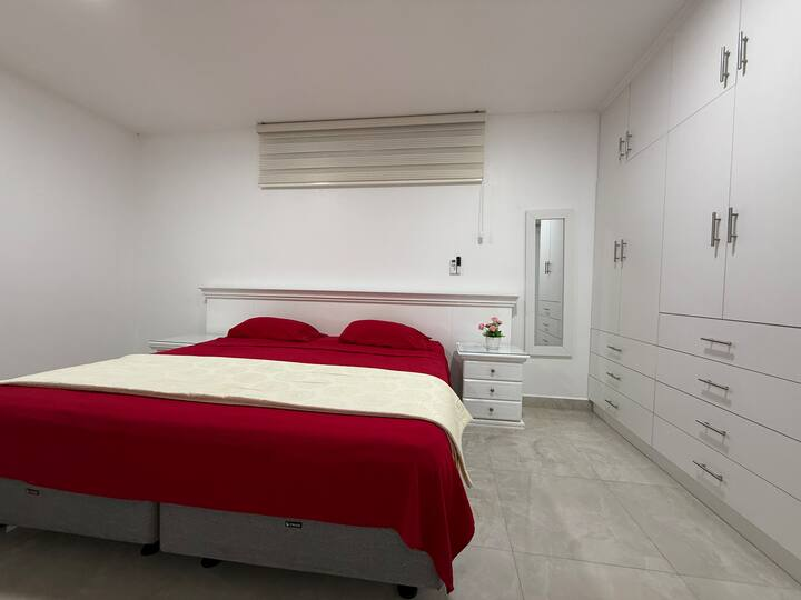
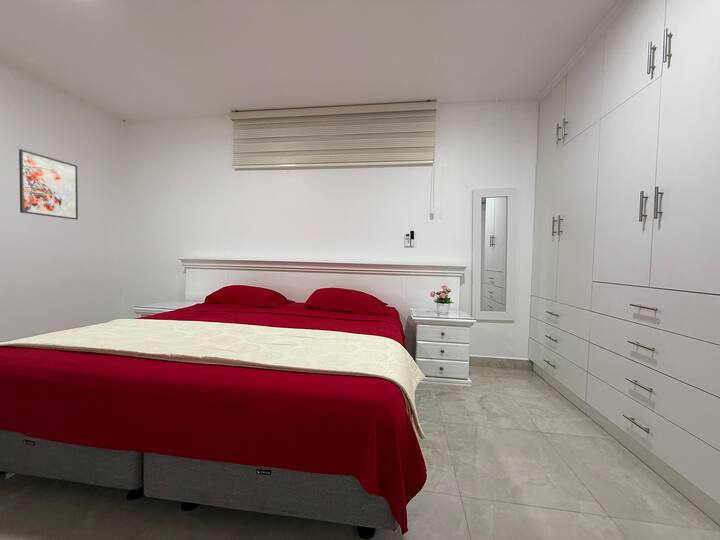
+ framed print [18,148,79,221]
